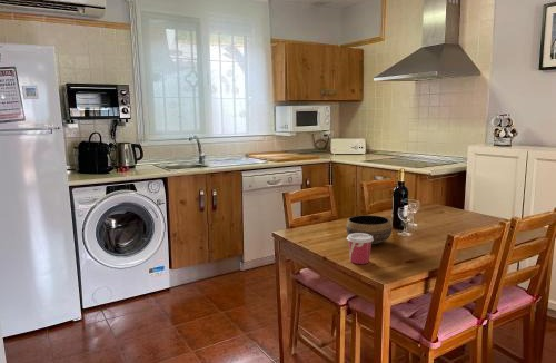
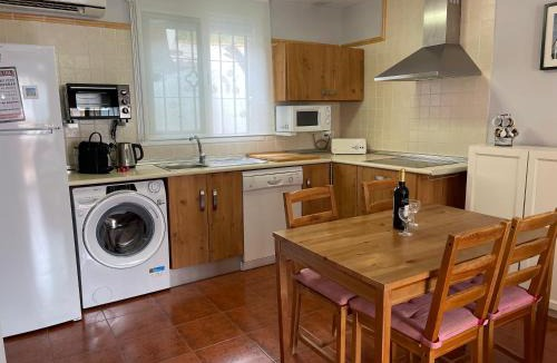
- cup [346,233,374,265]
- bowl [345,214,394,245]
